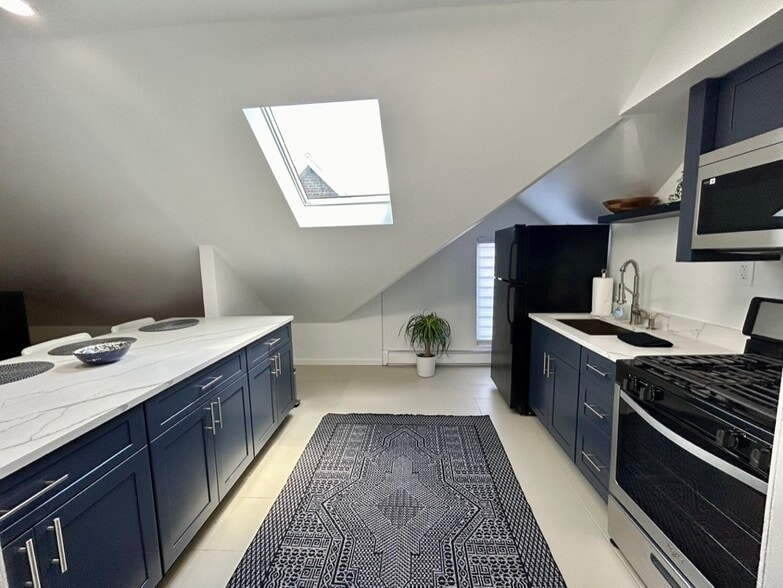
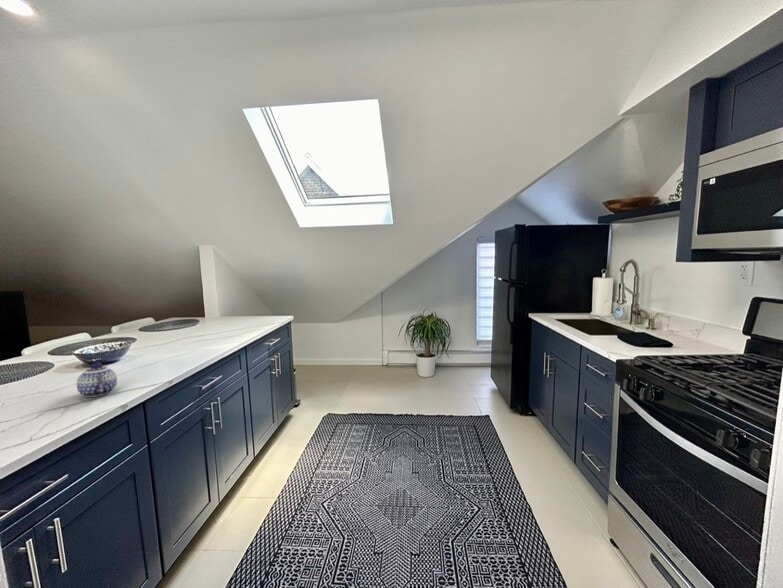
+ teapot [76,362,118,398]
